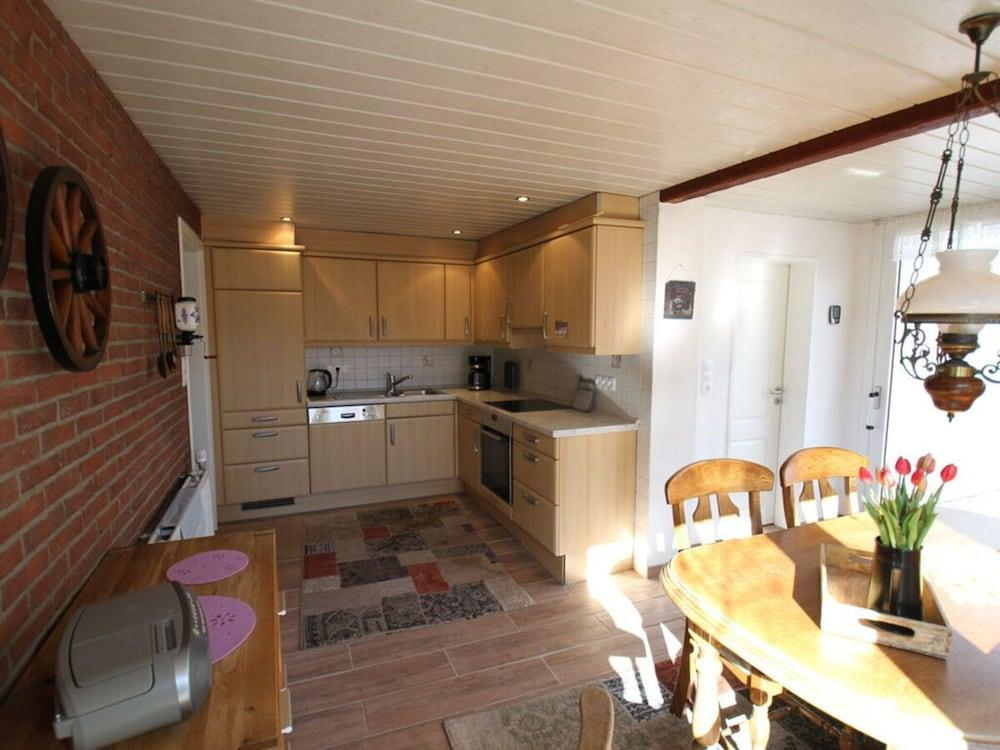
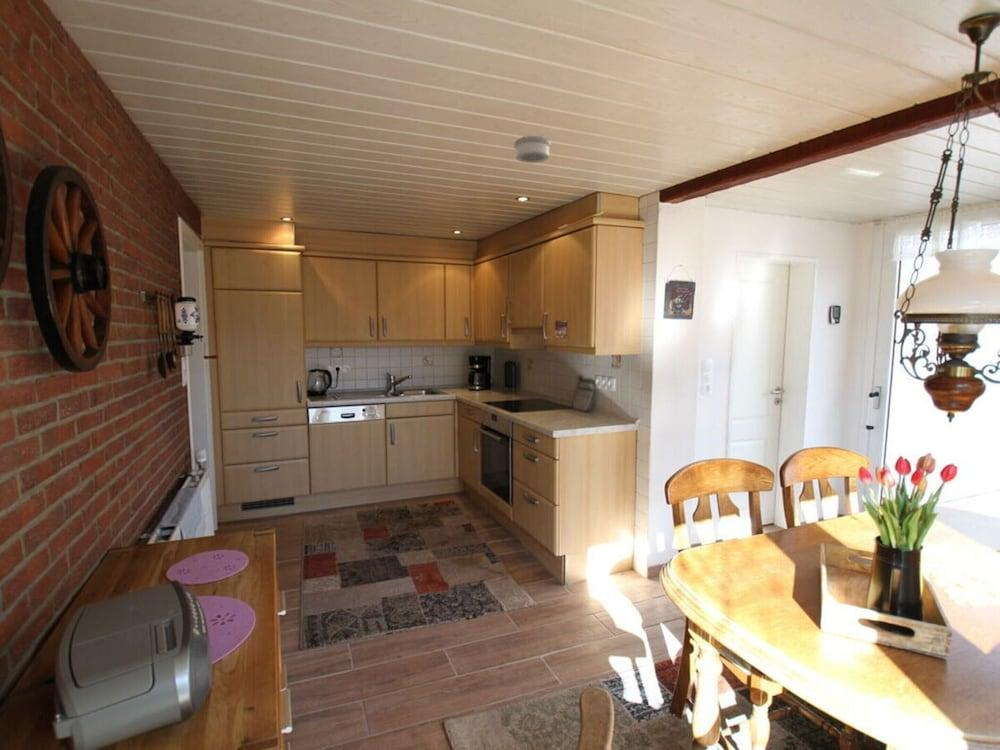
+ smoke detector [513,134,552,164]
